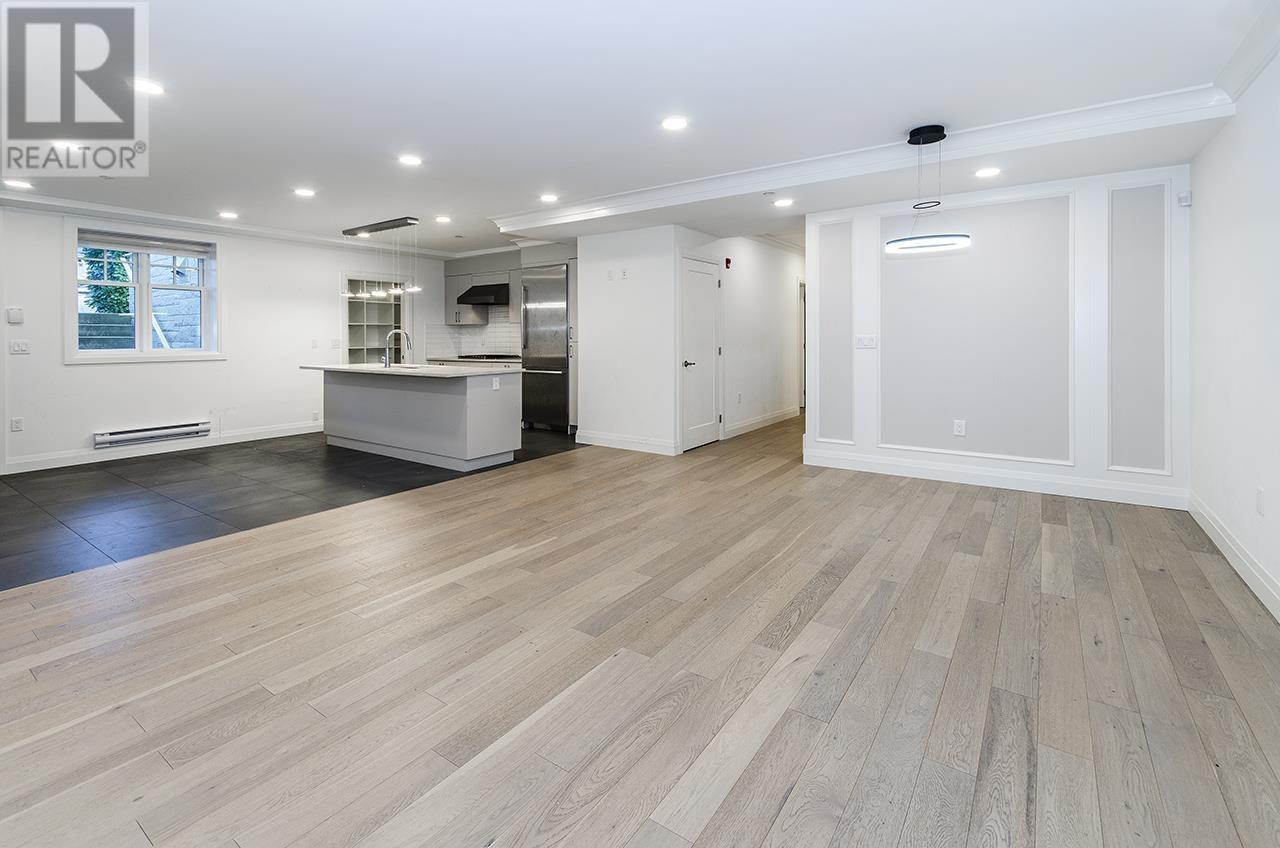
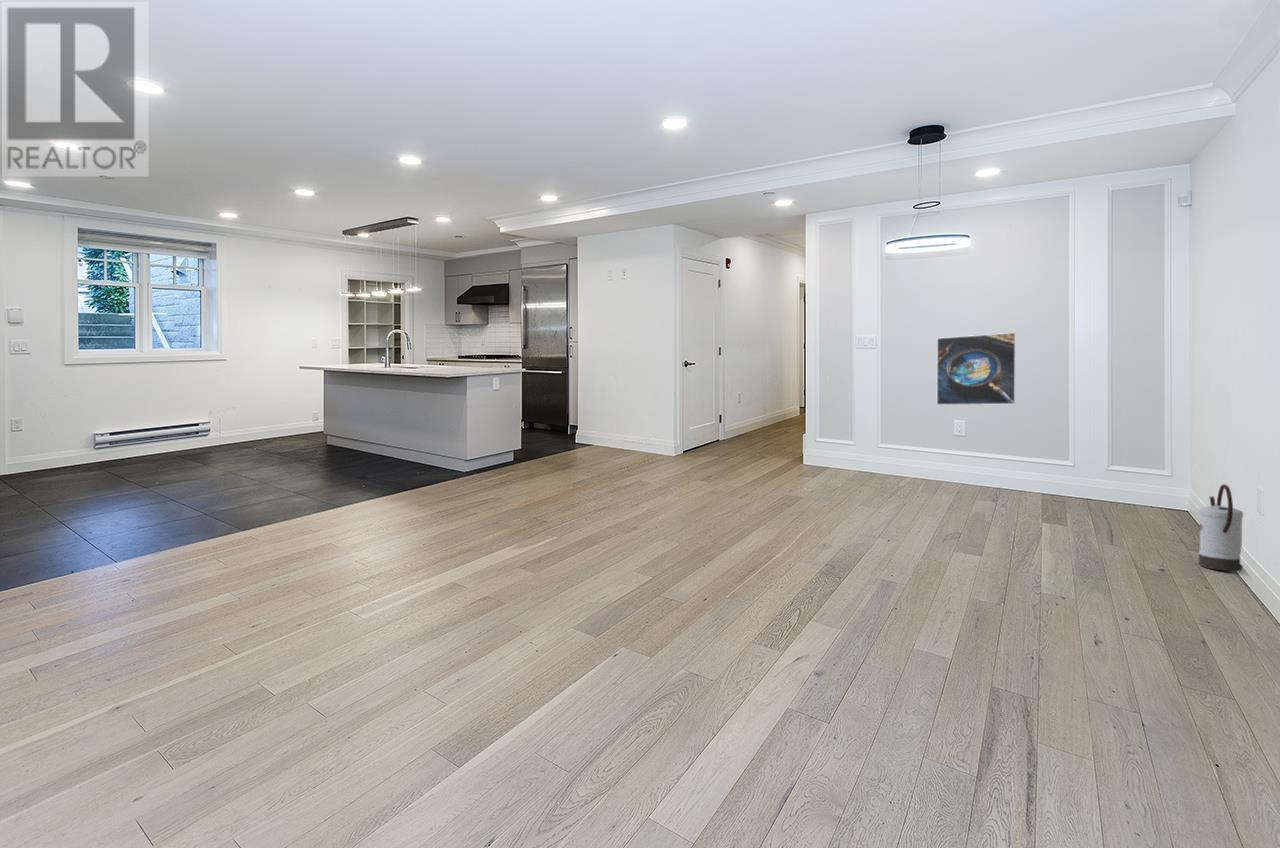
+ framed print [936,332,1017,406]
+ watering can [1198,483,1244,572]
